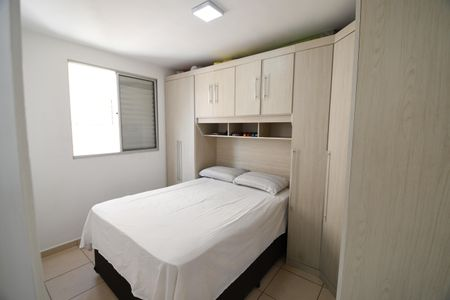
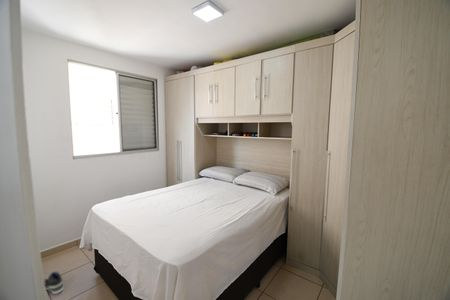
+ sneaker [43,271,65,295]
